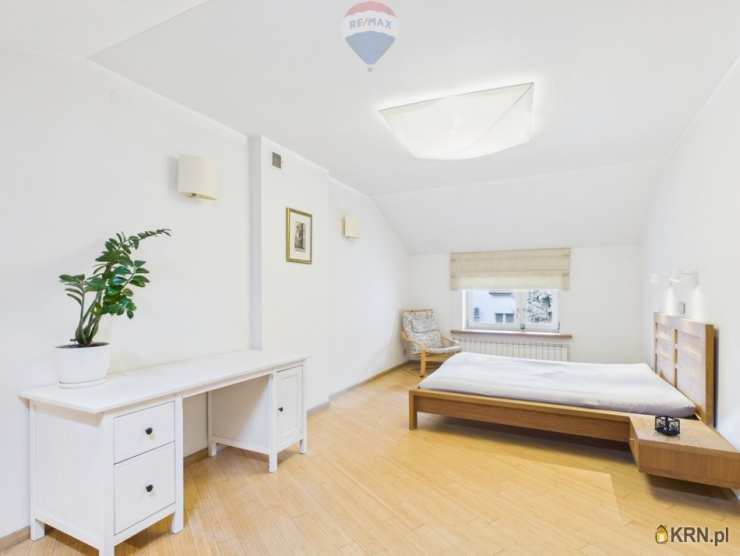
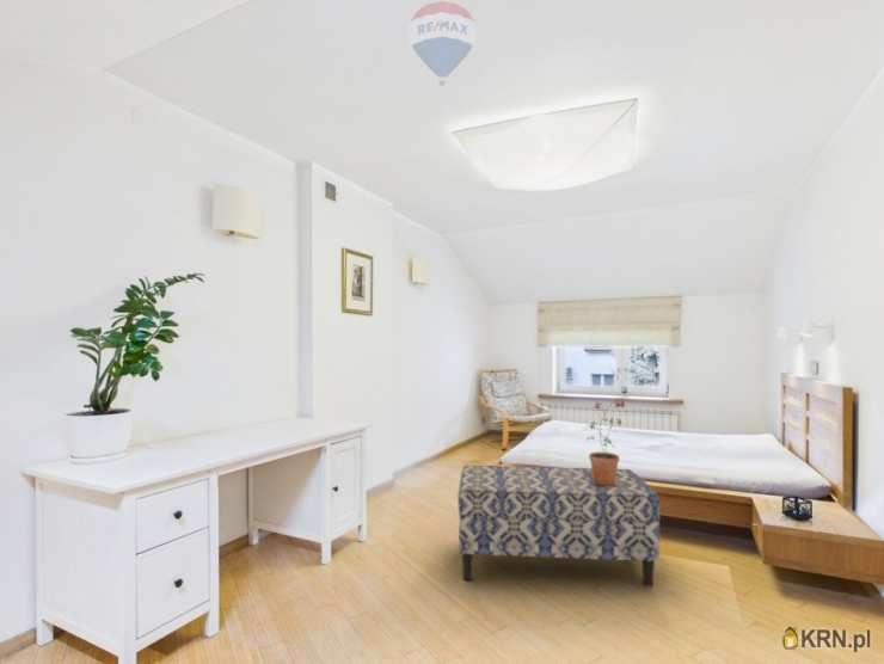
+ bench [456,465,662,588]
+ potted plant [585,398,628,485]
